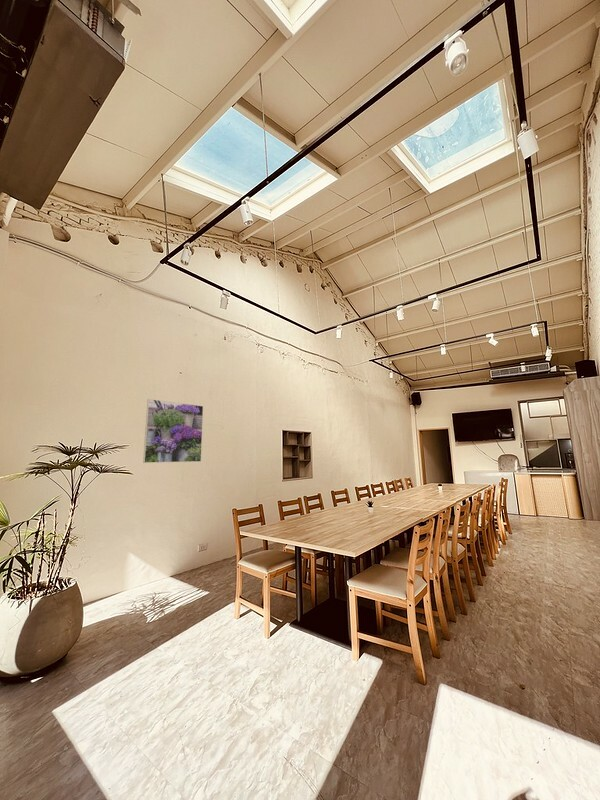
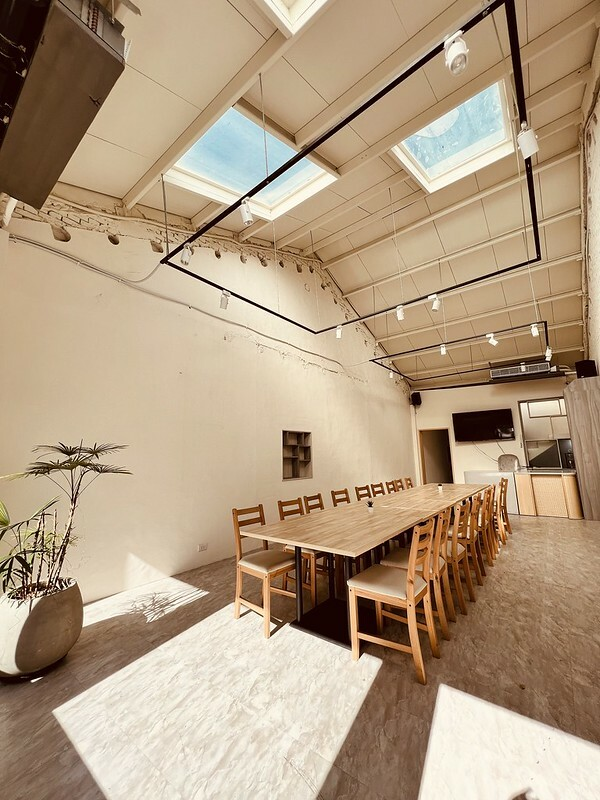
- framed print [142,398,204,464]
